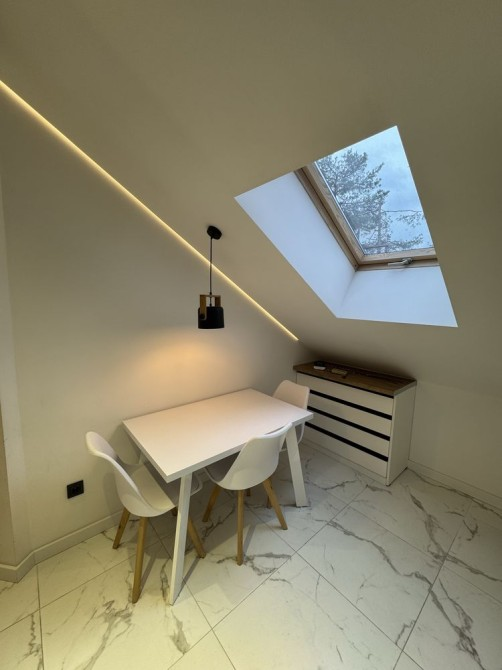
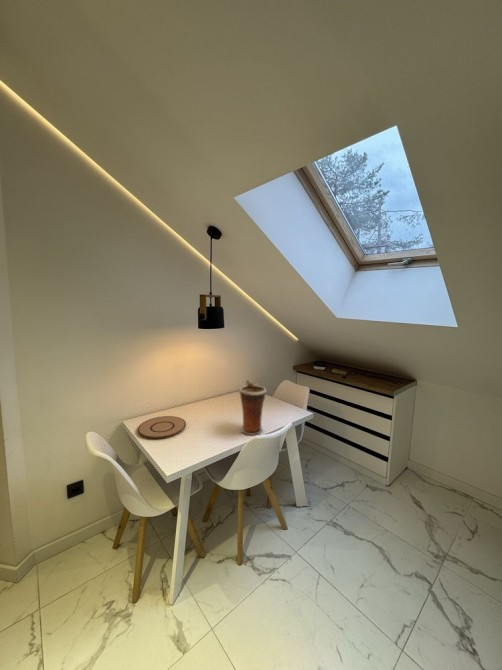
+ plate [137,415,187,439]
+ vase [238,379,268,436]
